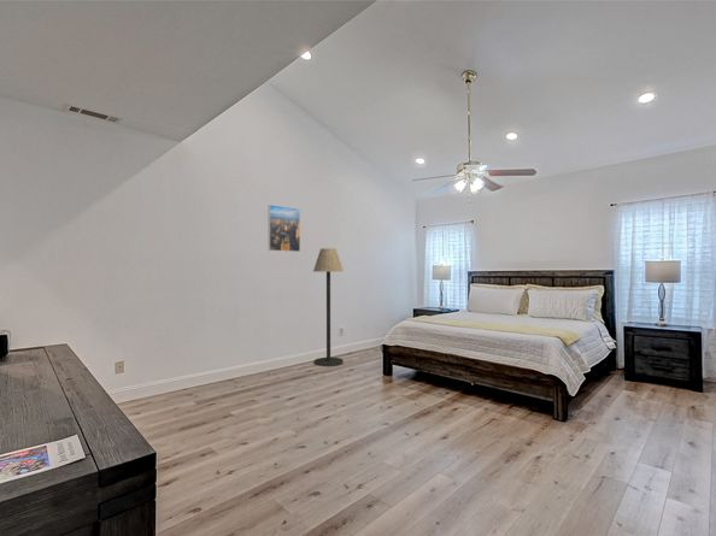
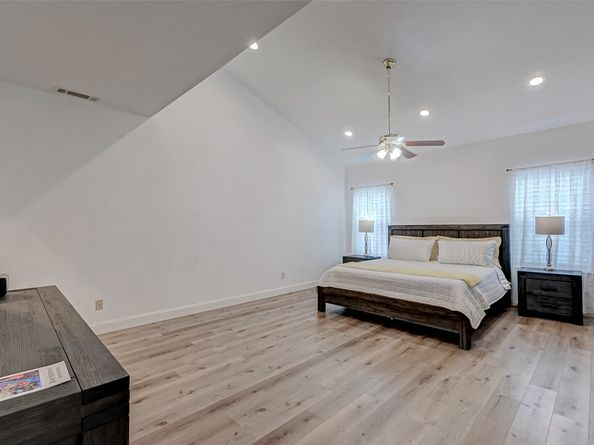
- floor lamp [312,247,345,367]
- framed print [268,204,301,253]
